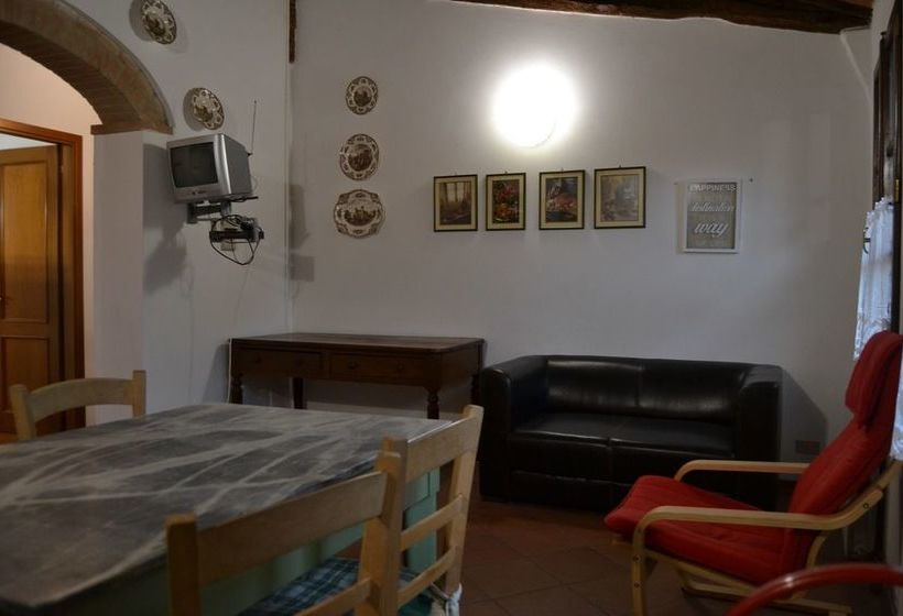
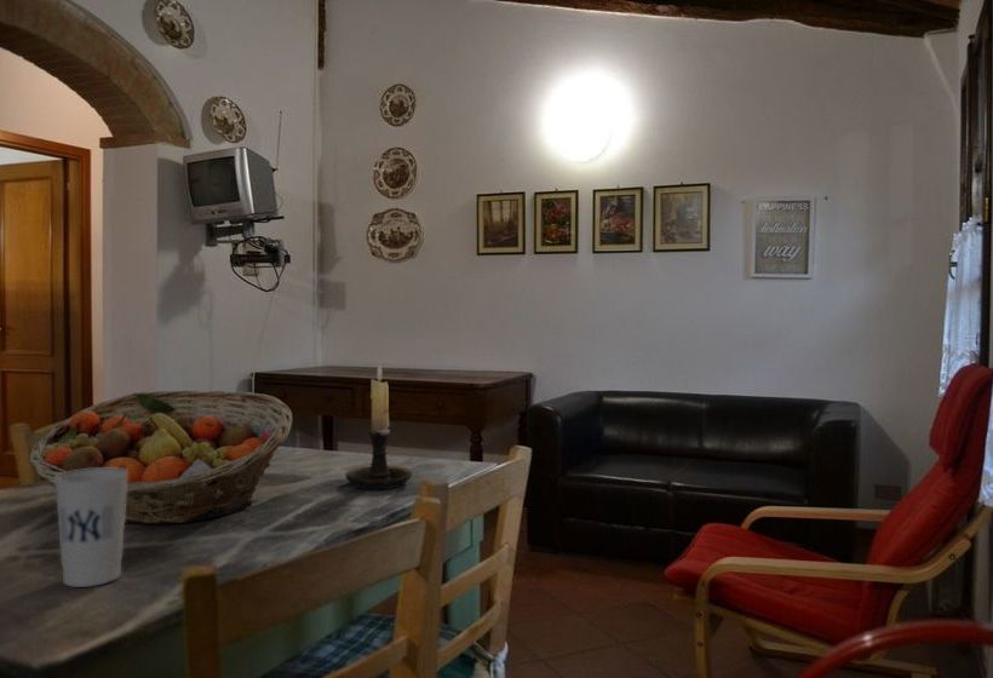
+ candle holder [345,361,413,490]
+ fruit basket [27,390,293,525]
+ cup [54,469,127,588]
